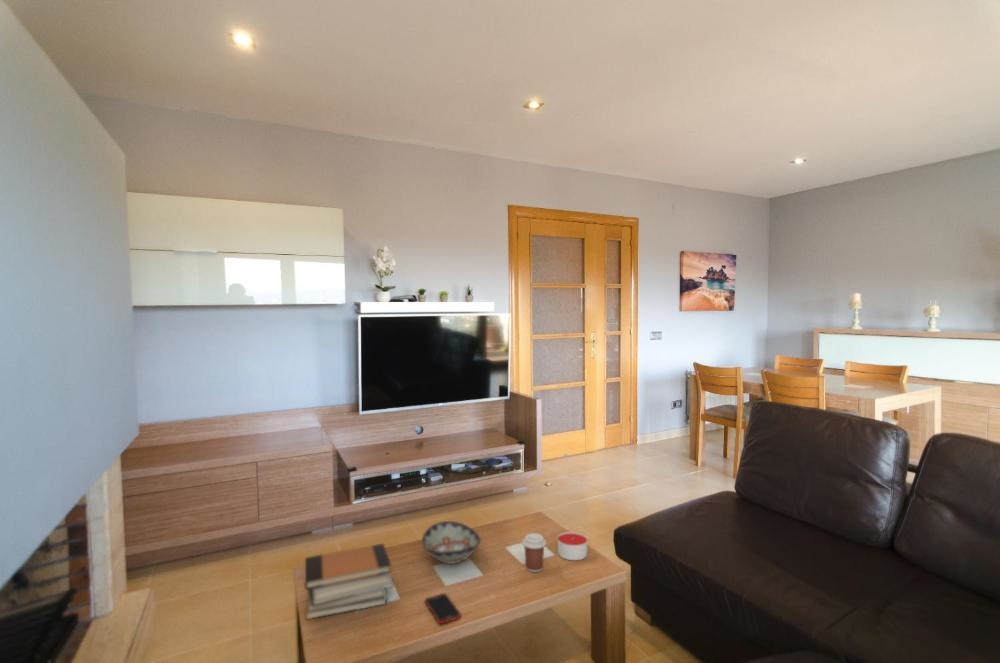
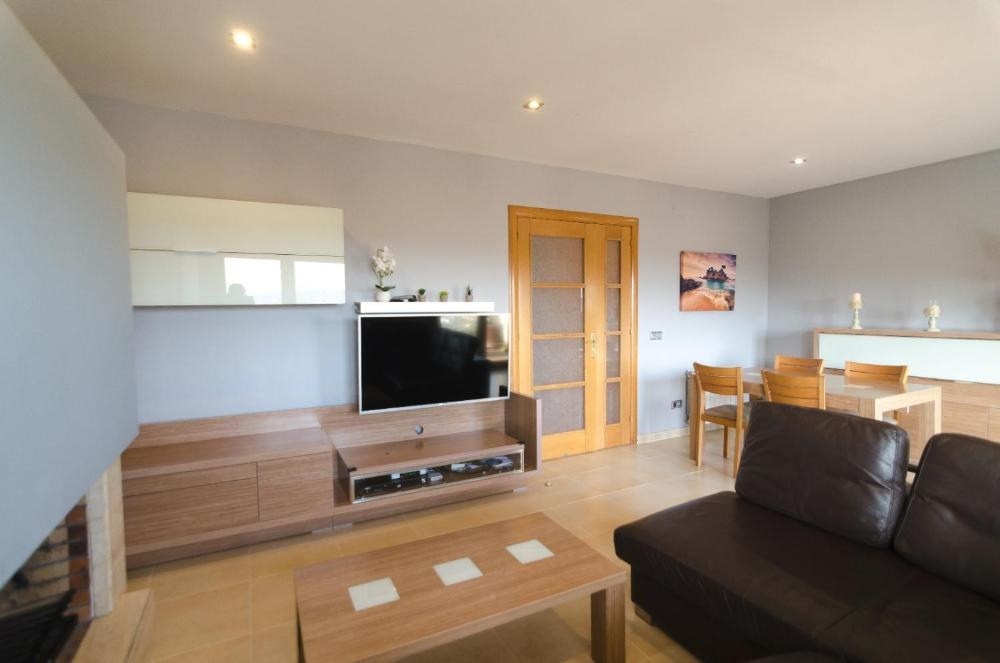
- coffee cup [521,532,547,573]
- book stack [303,542,393,621]
- cell phone [424,592,462,625]
- decorative bowl [421,520,482,565]
- candle [557,531,588,561]
